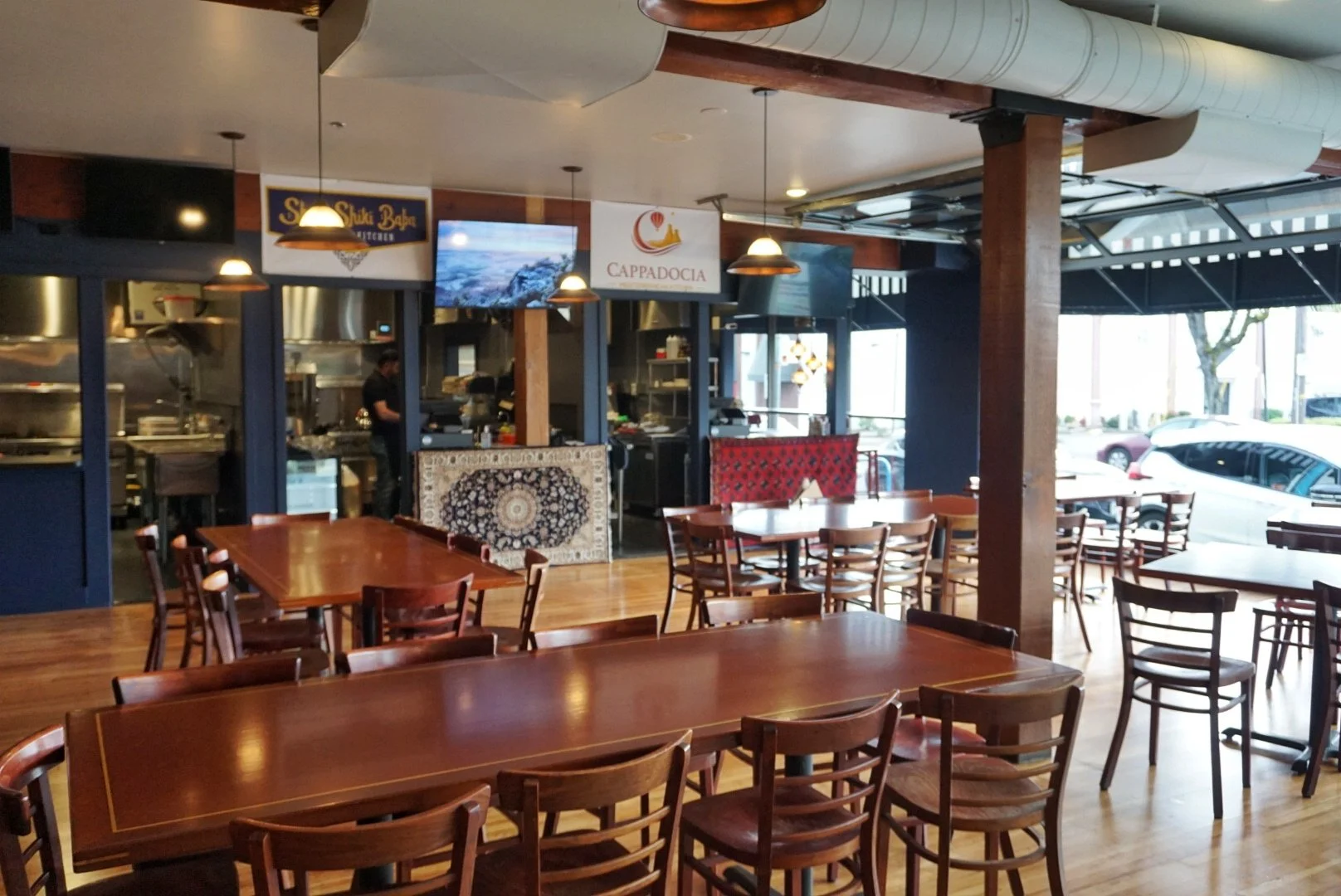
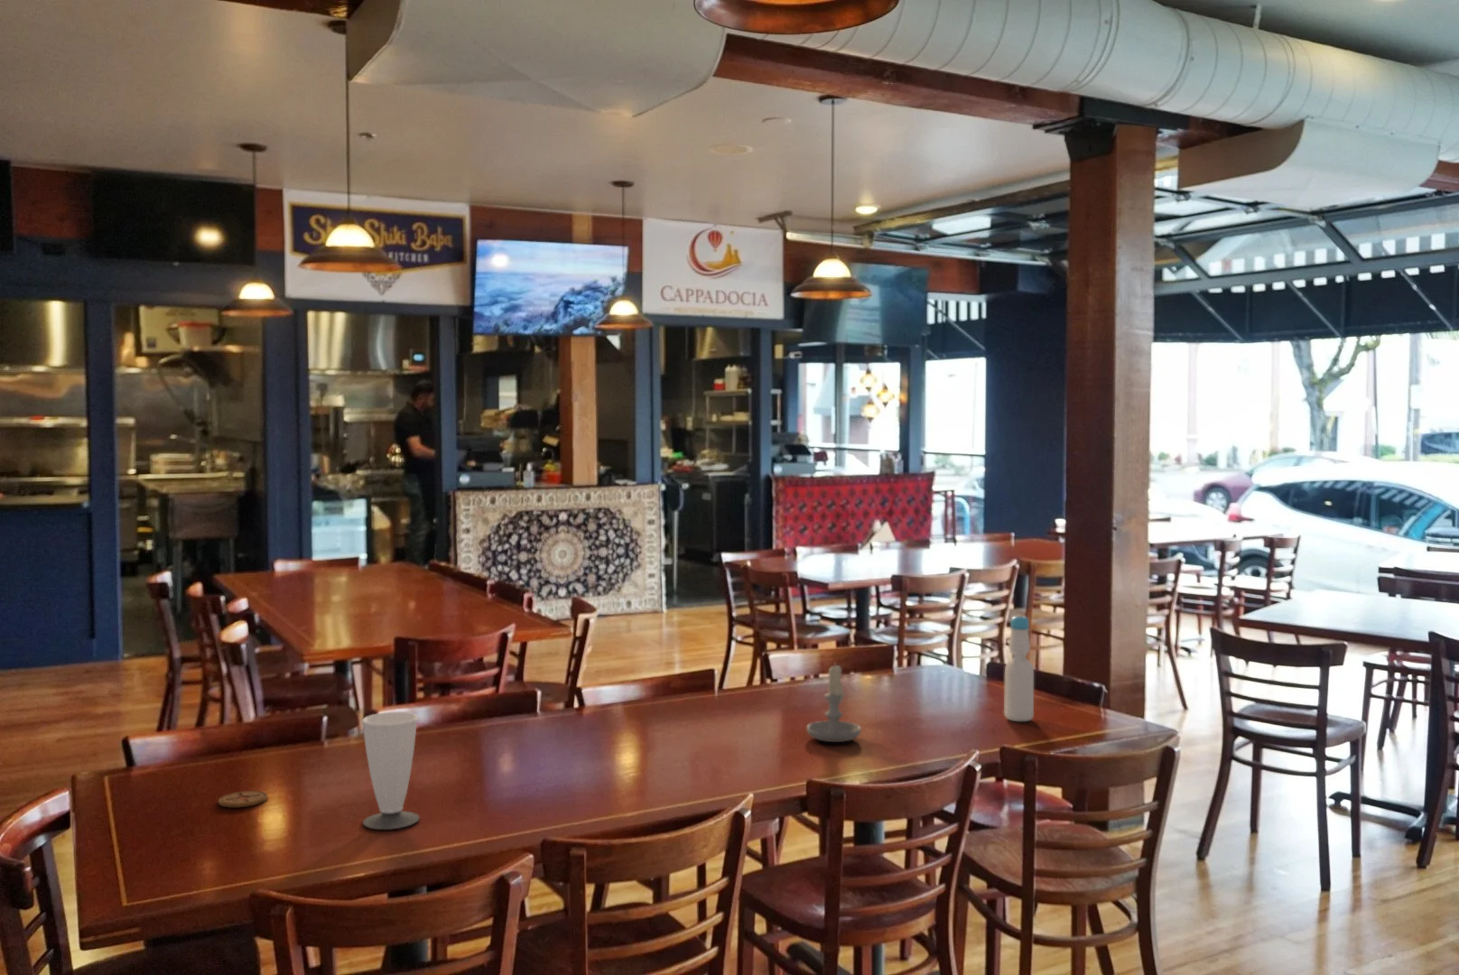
+ coaster [218,790,269,809]
+ candle [806,662,862,743]
+ cup [360,712,421,830]
+ bottle [1003,614,1035,723]
